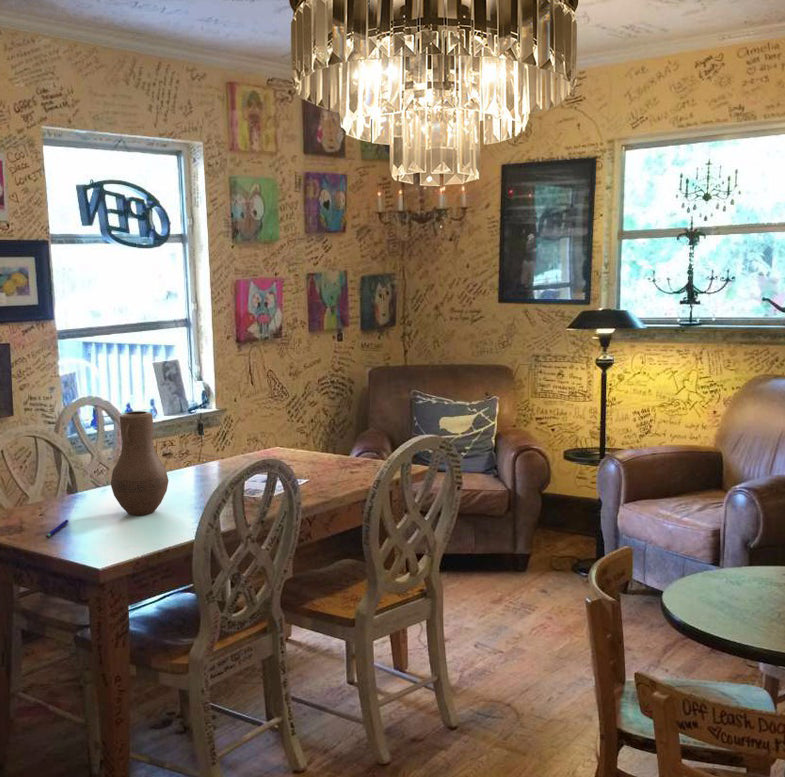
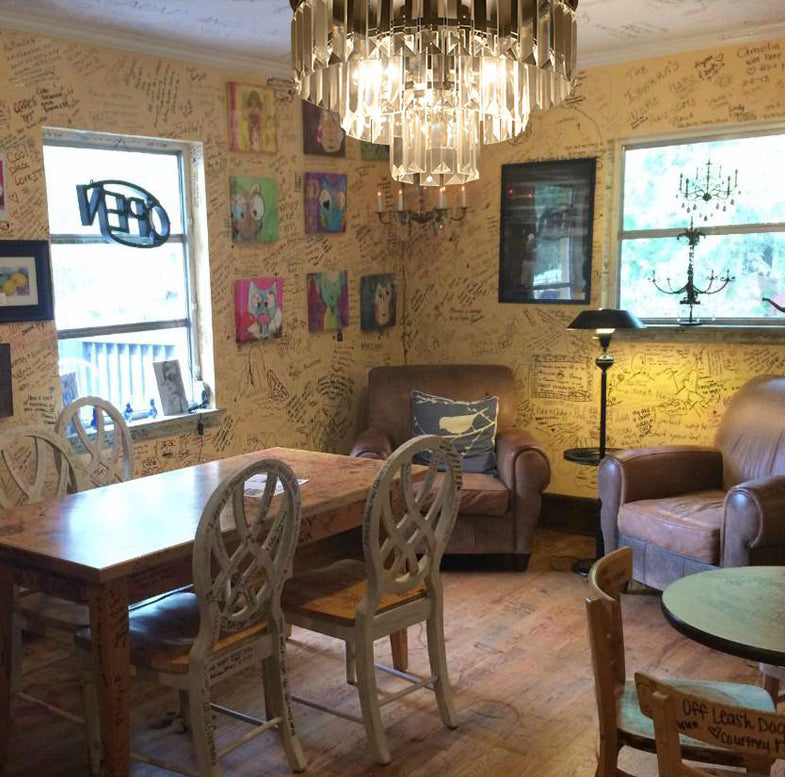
- vase [110,410,170,516]
- pen [45,519,69,539]
